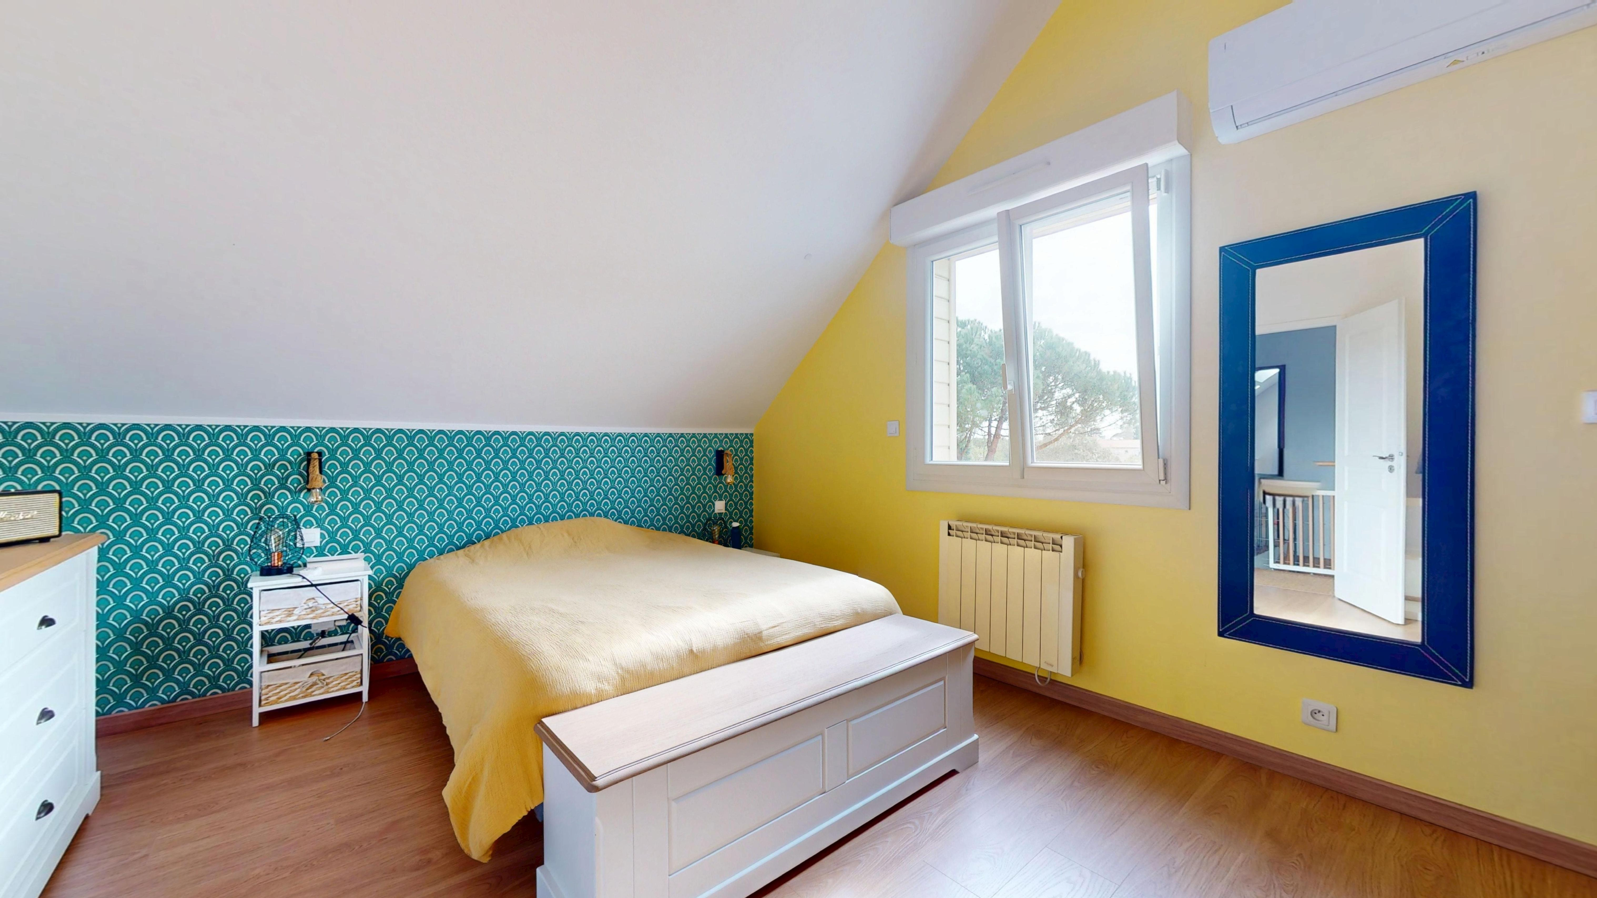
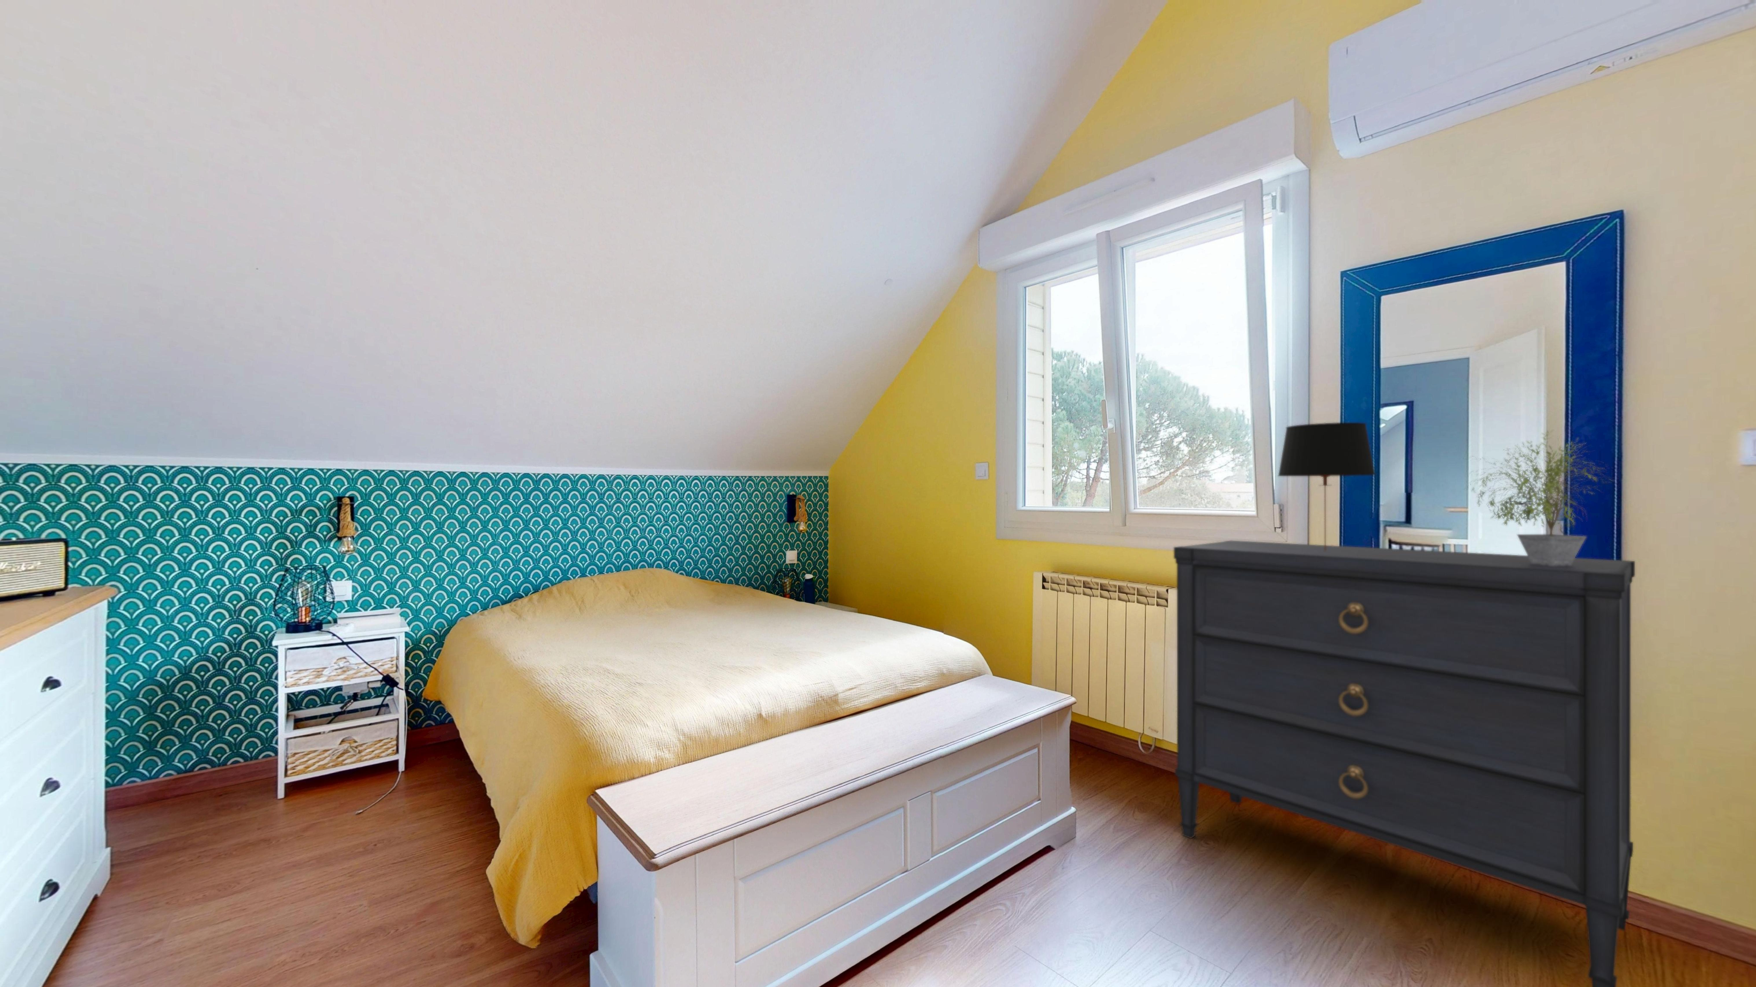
+ dresser [1173,540,1635,987]
+ potted plant [1463,429,1619,566]
+ table lamp [1277,422,1376,550]
